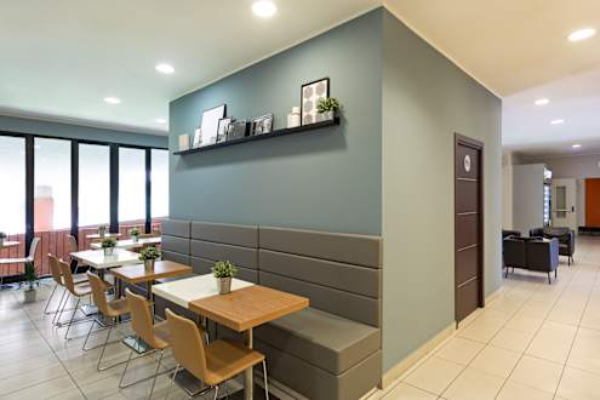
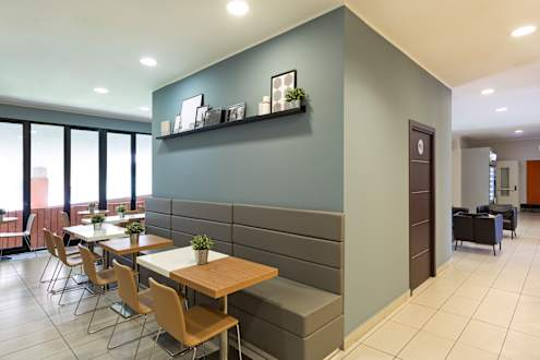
- indoor plant [13,259,51,303]
